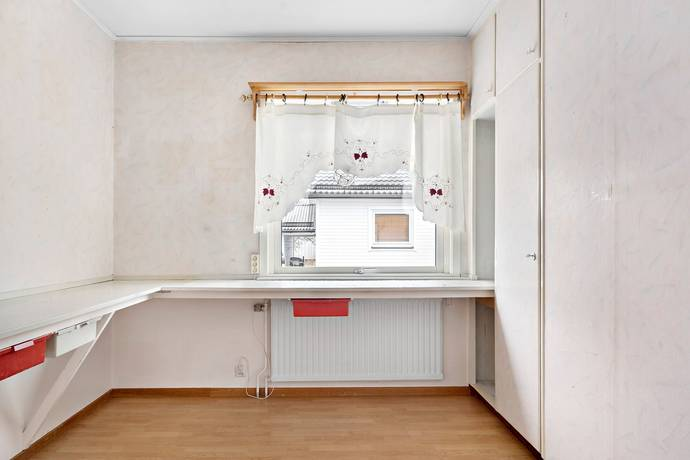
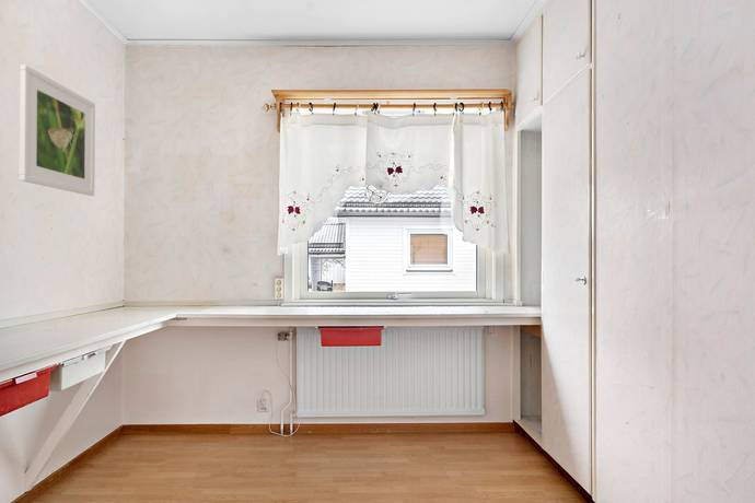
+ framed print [18,63,96,197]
